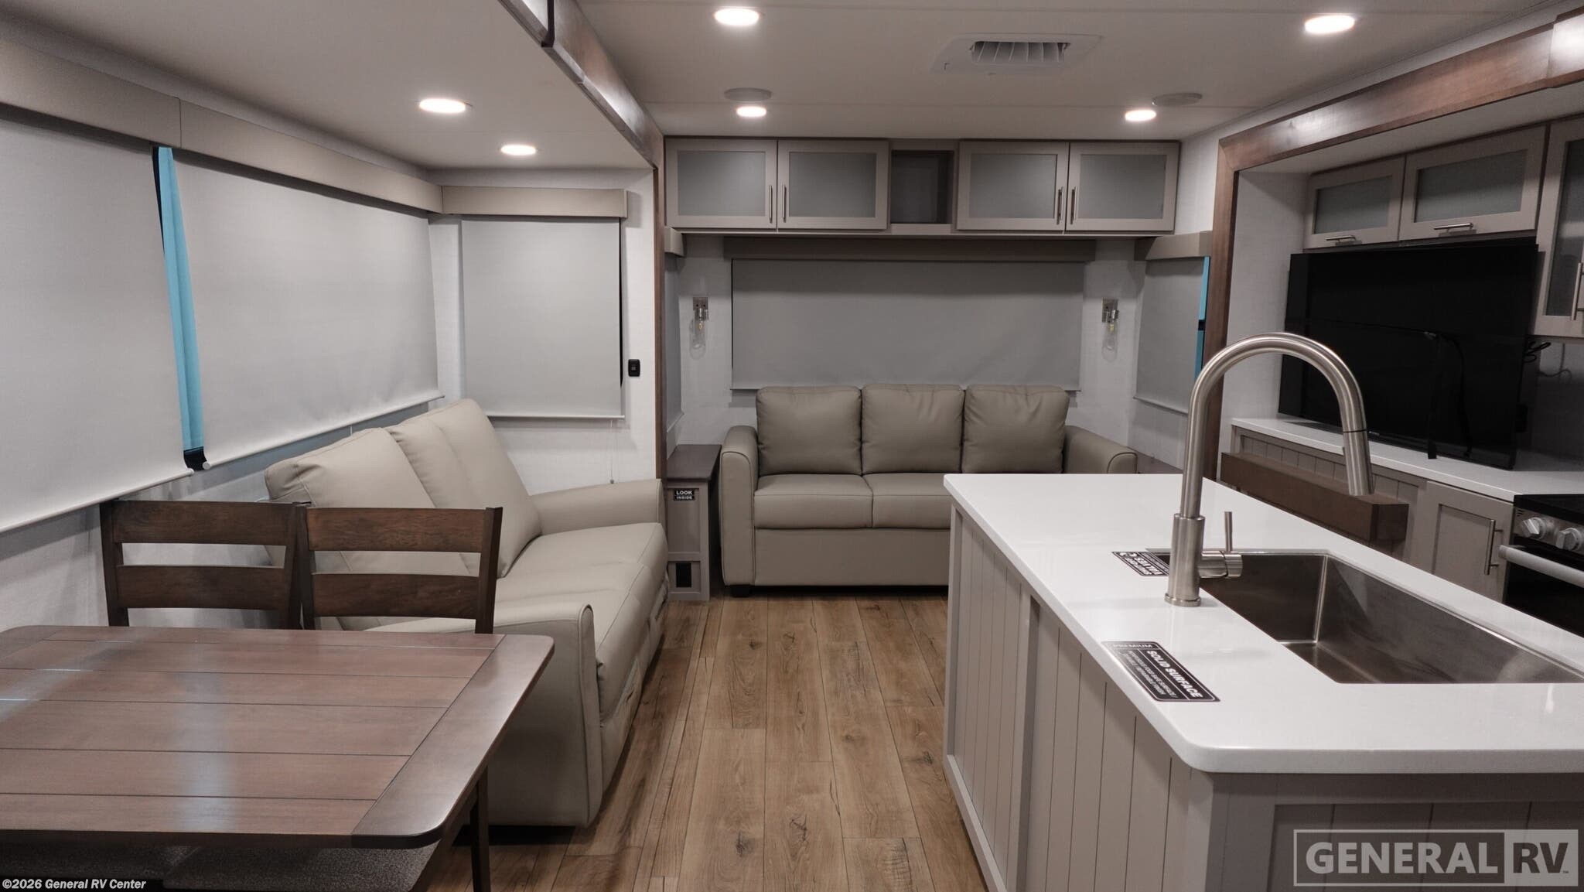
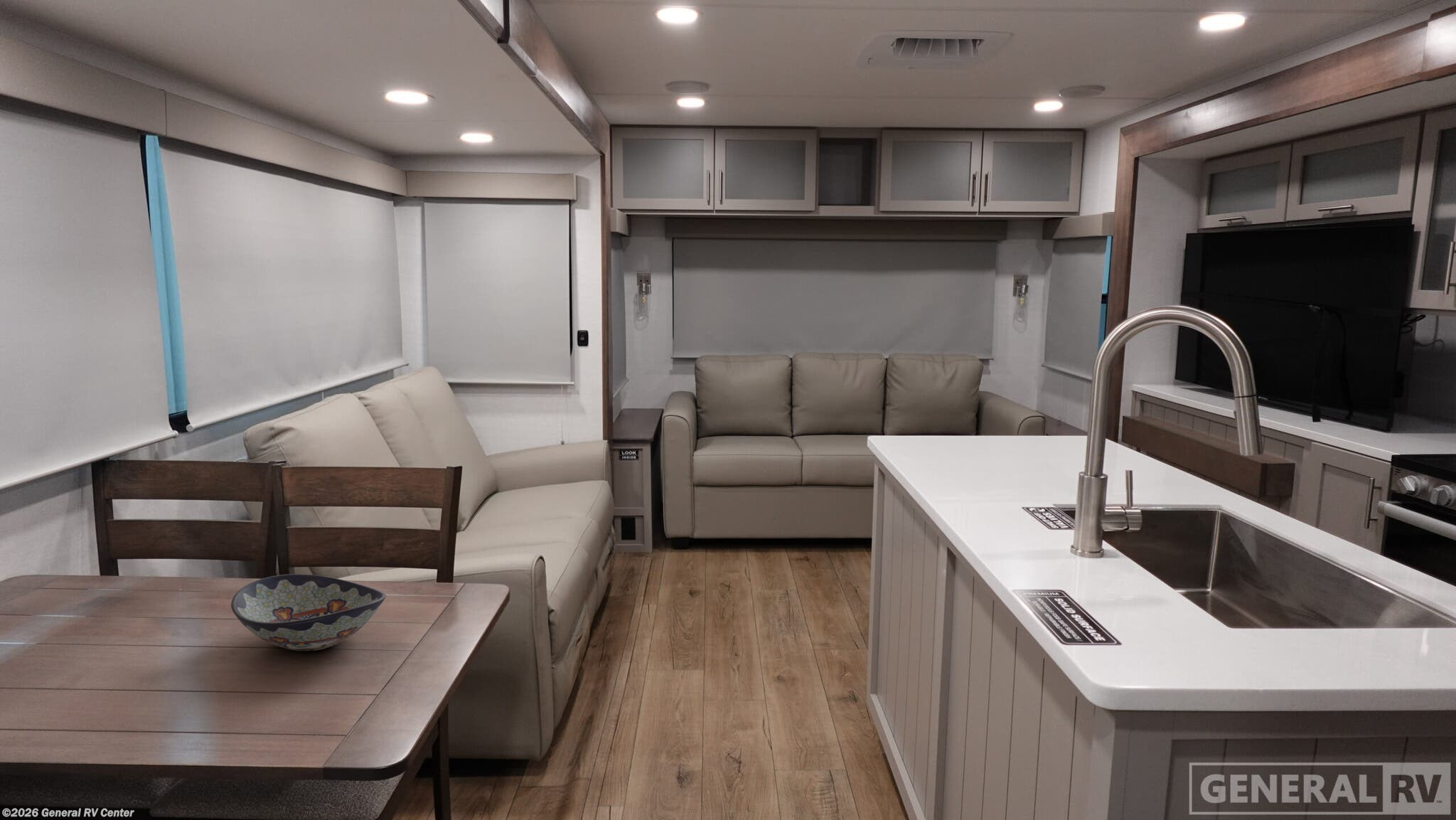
+ decorative bowl [230,573,387,651]
